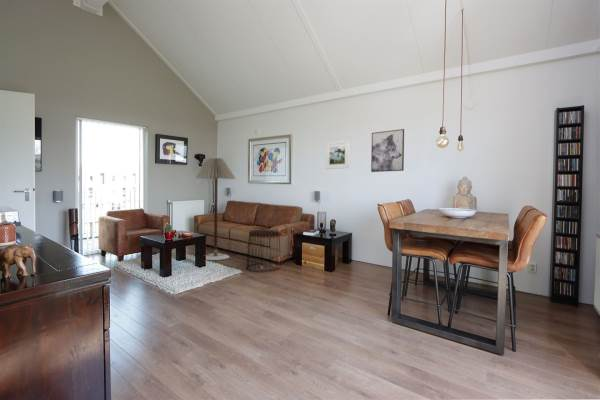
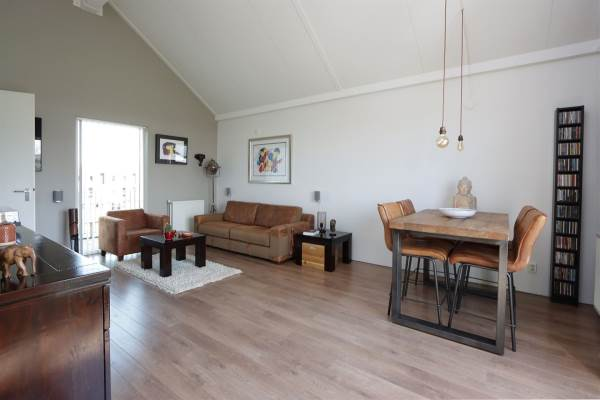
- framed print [325,140,351,170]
- wall art [370,128,405,173]
- stool [246,229,283,273]
- floor lamp [195,157,237,261]
